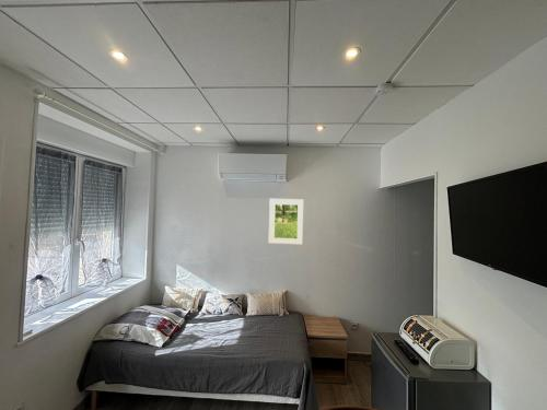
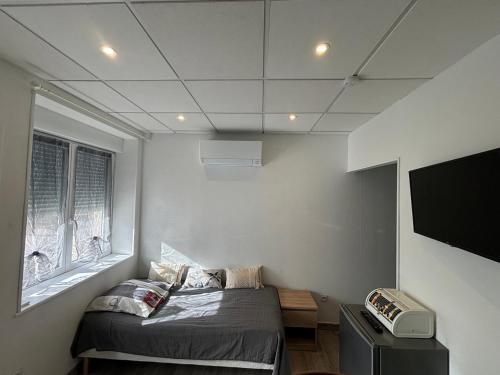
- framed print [268,198,304,245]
